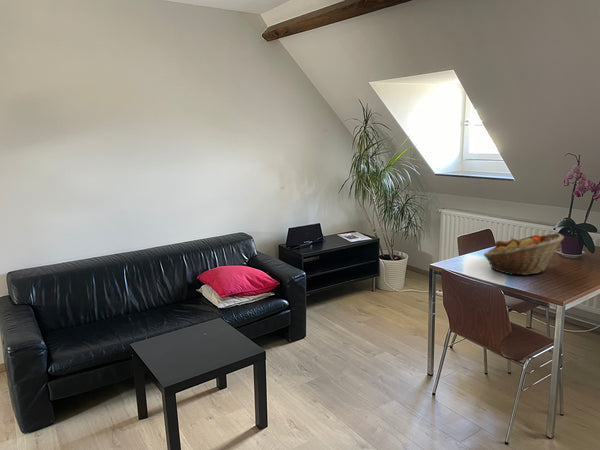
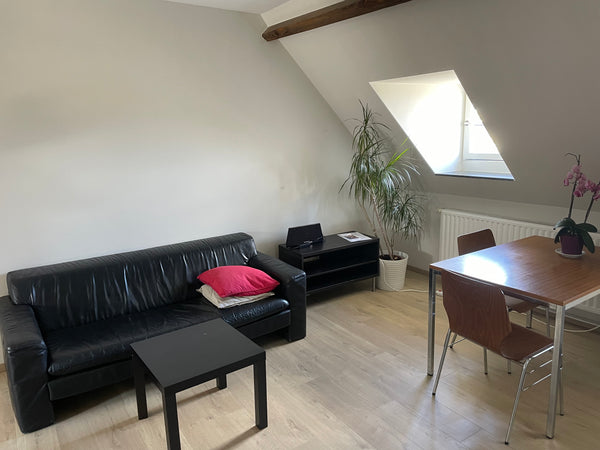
- fruit basket [482,232,565,276]
